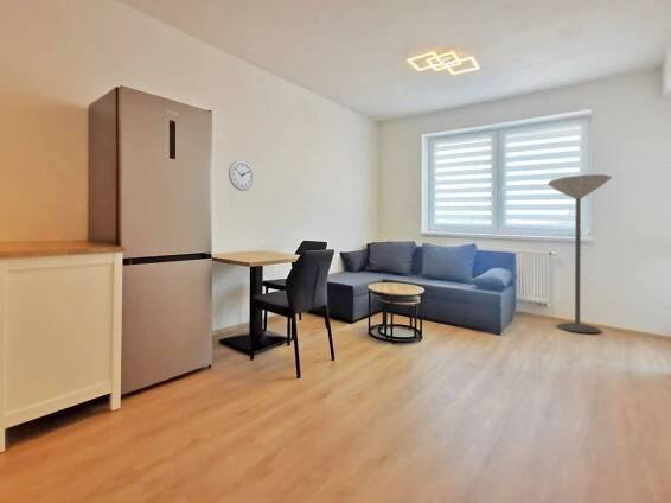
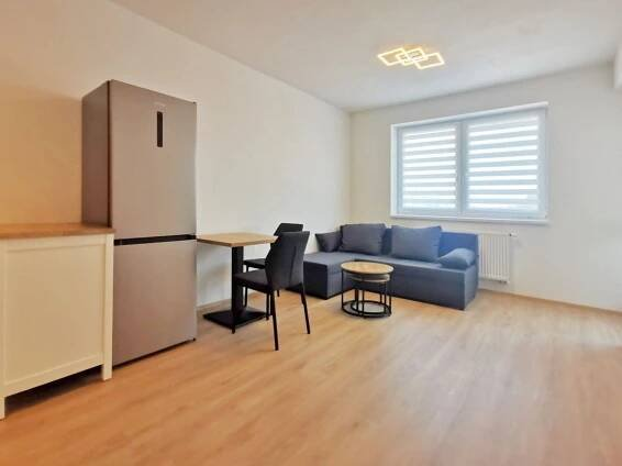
- wall clock [228,159,255,192]
- floor lamp [547,173,613,333]
